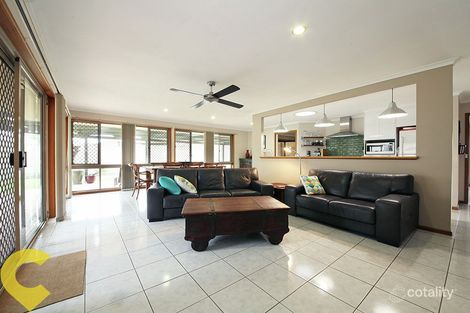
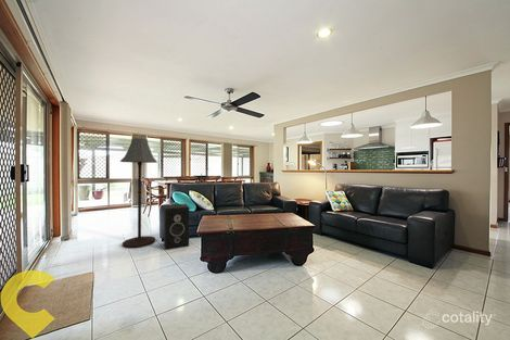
+ floor lamp [119,137,158,249]
+ speaker [163,203,190,251]
